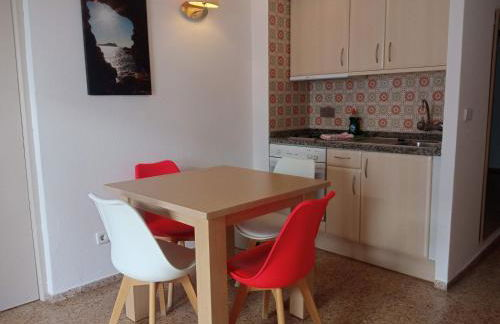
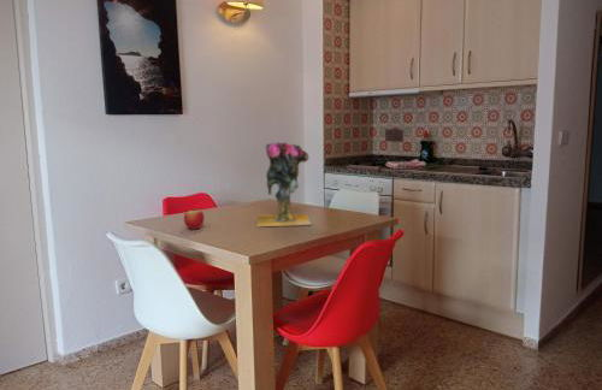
+ vase [256,141,313,228]
+ apple [183,205,205,231]
